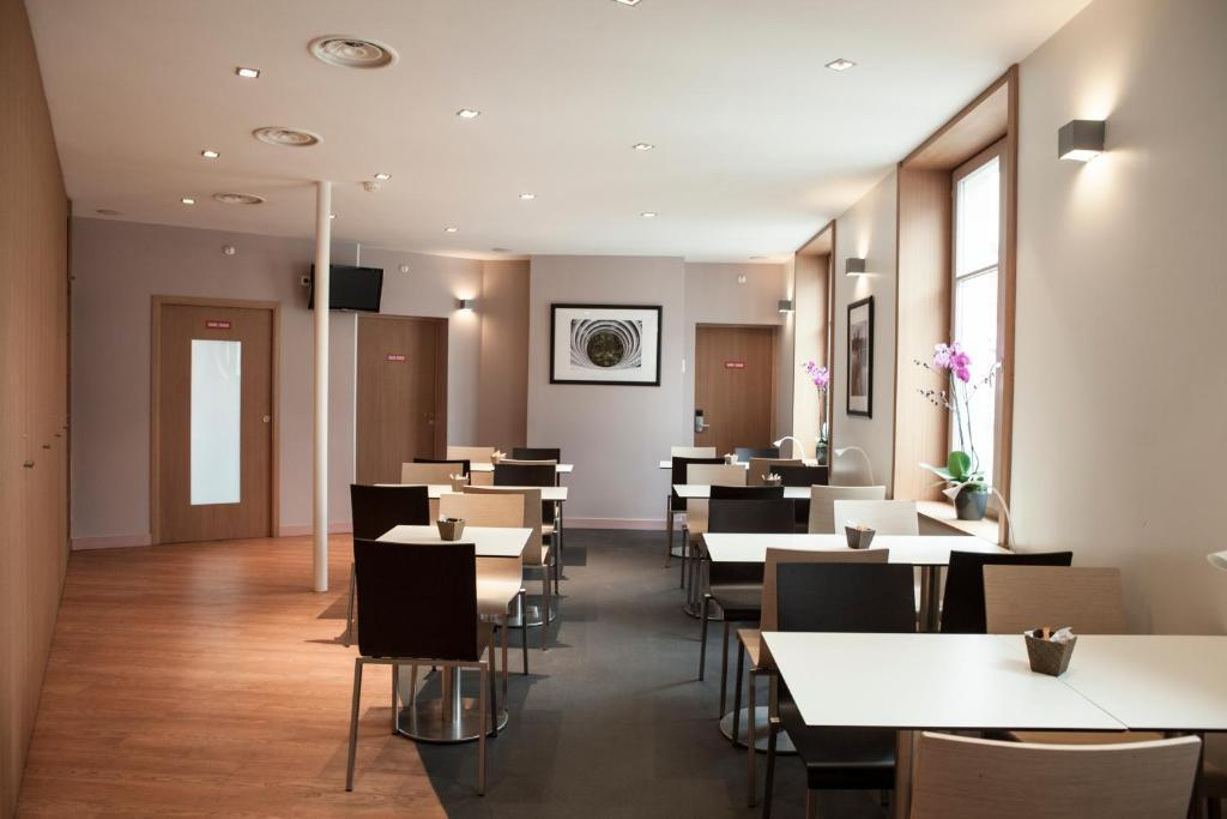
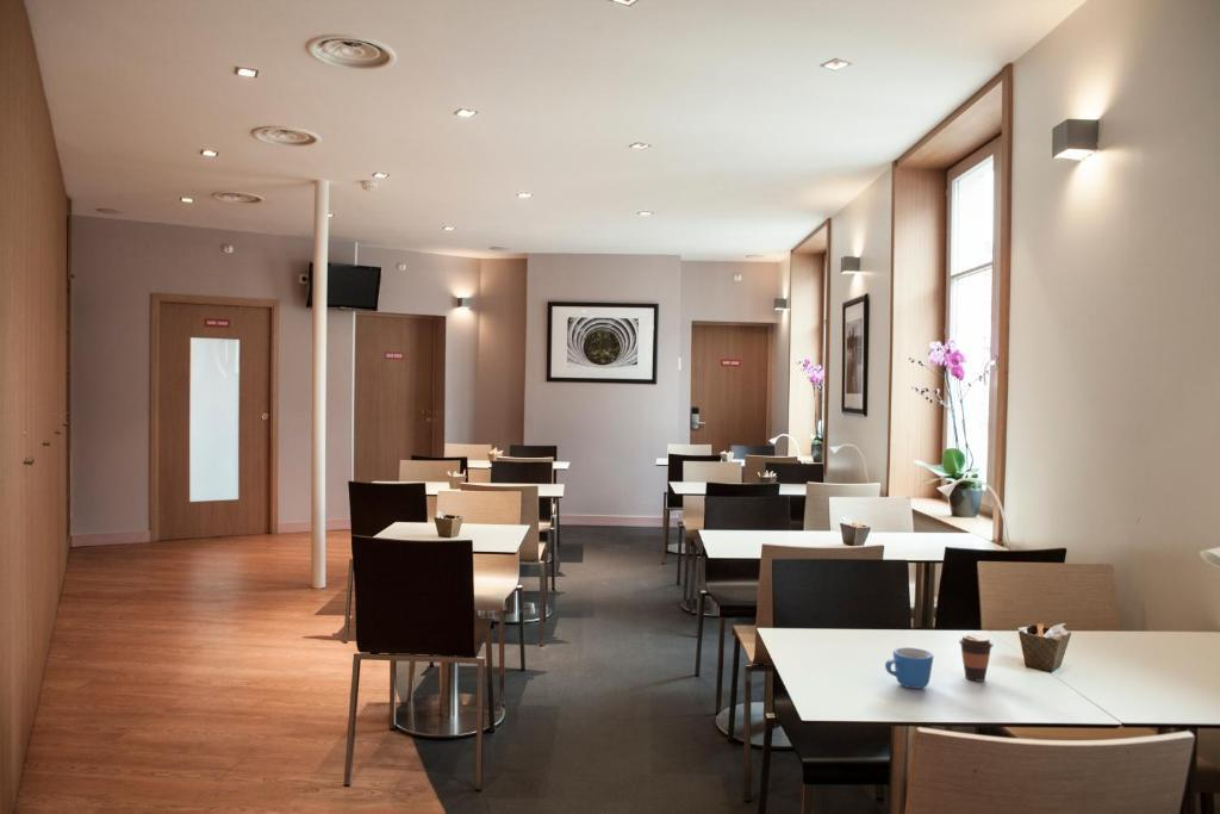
+ mug [884,647,934,690]
+ coffee cup [958,633,995,683]
